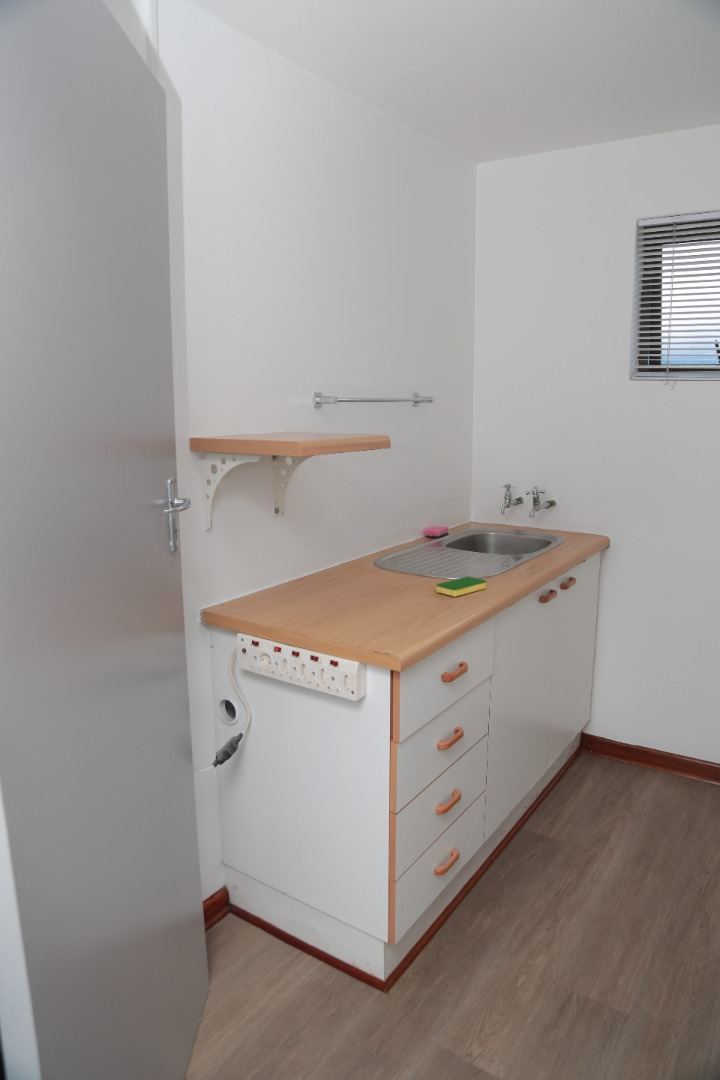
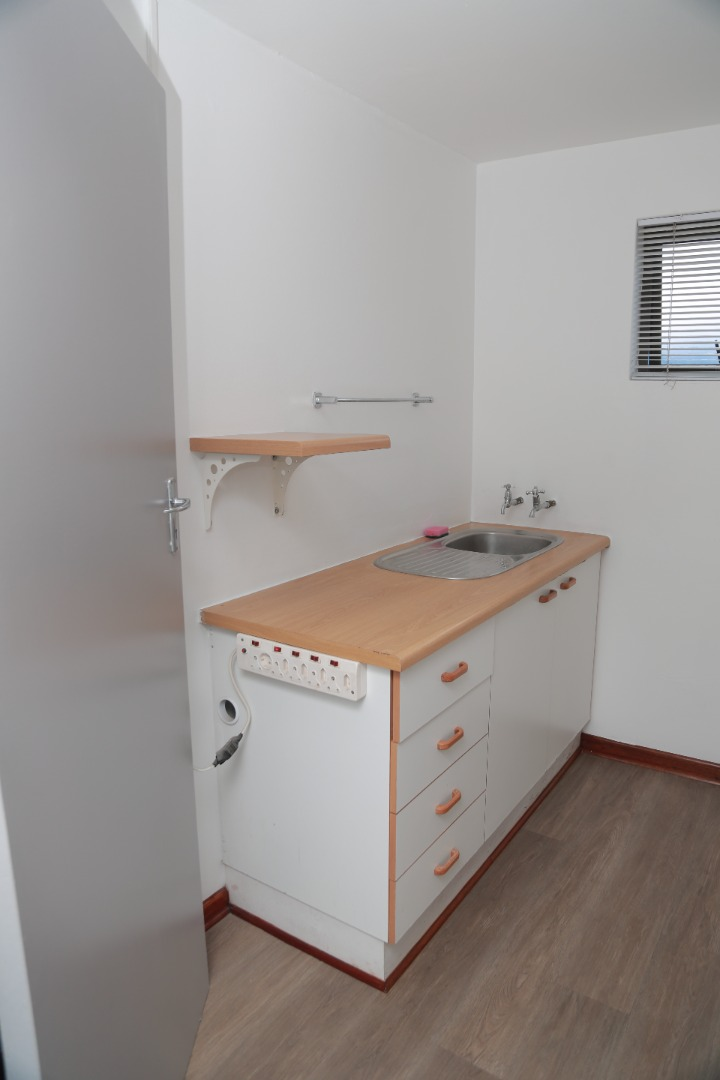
- dish sponge [436,575,487,598]
